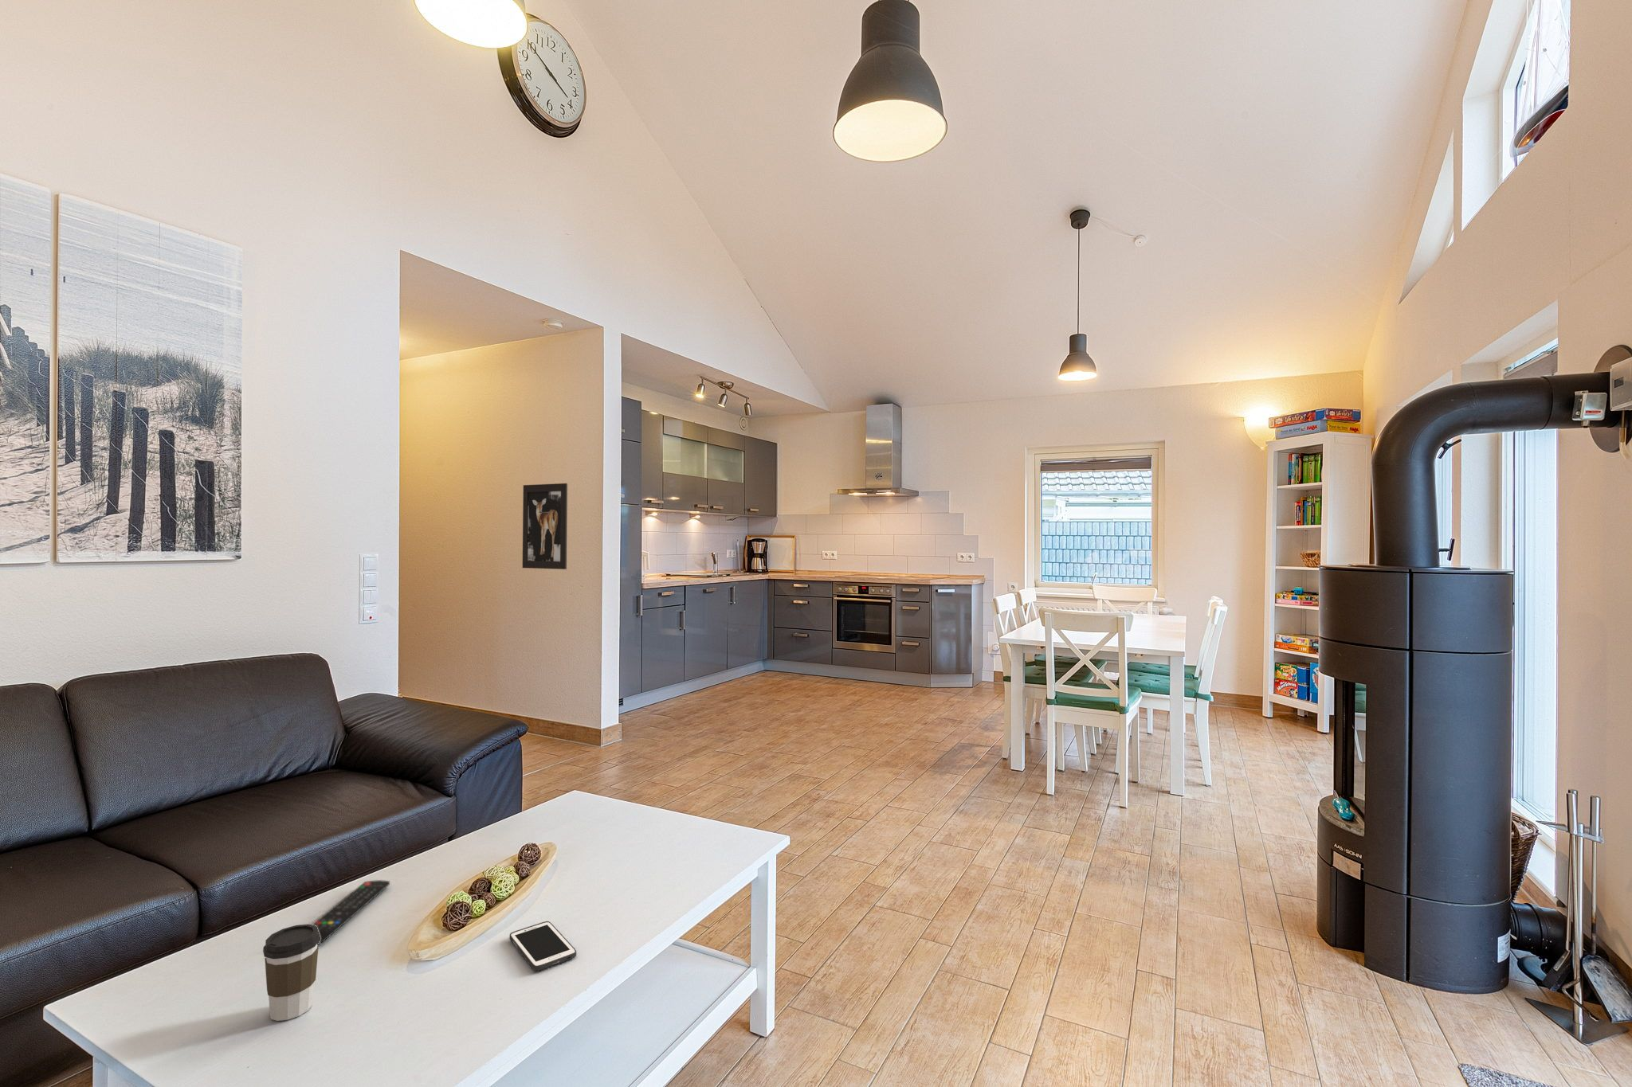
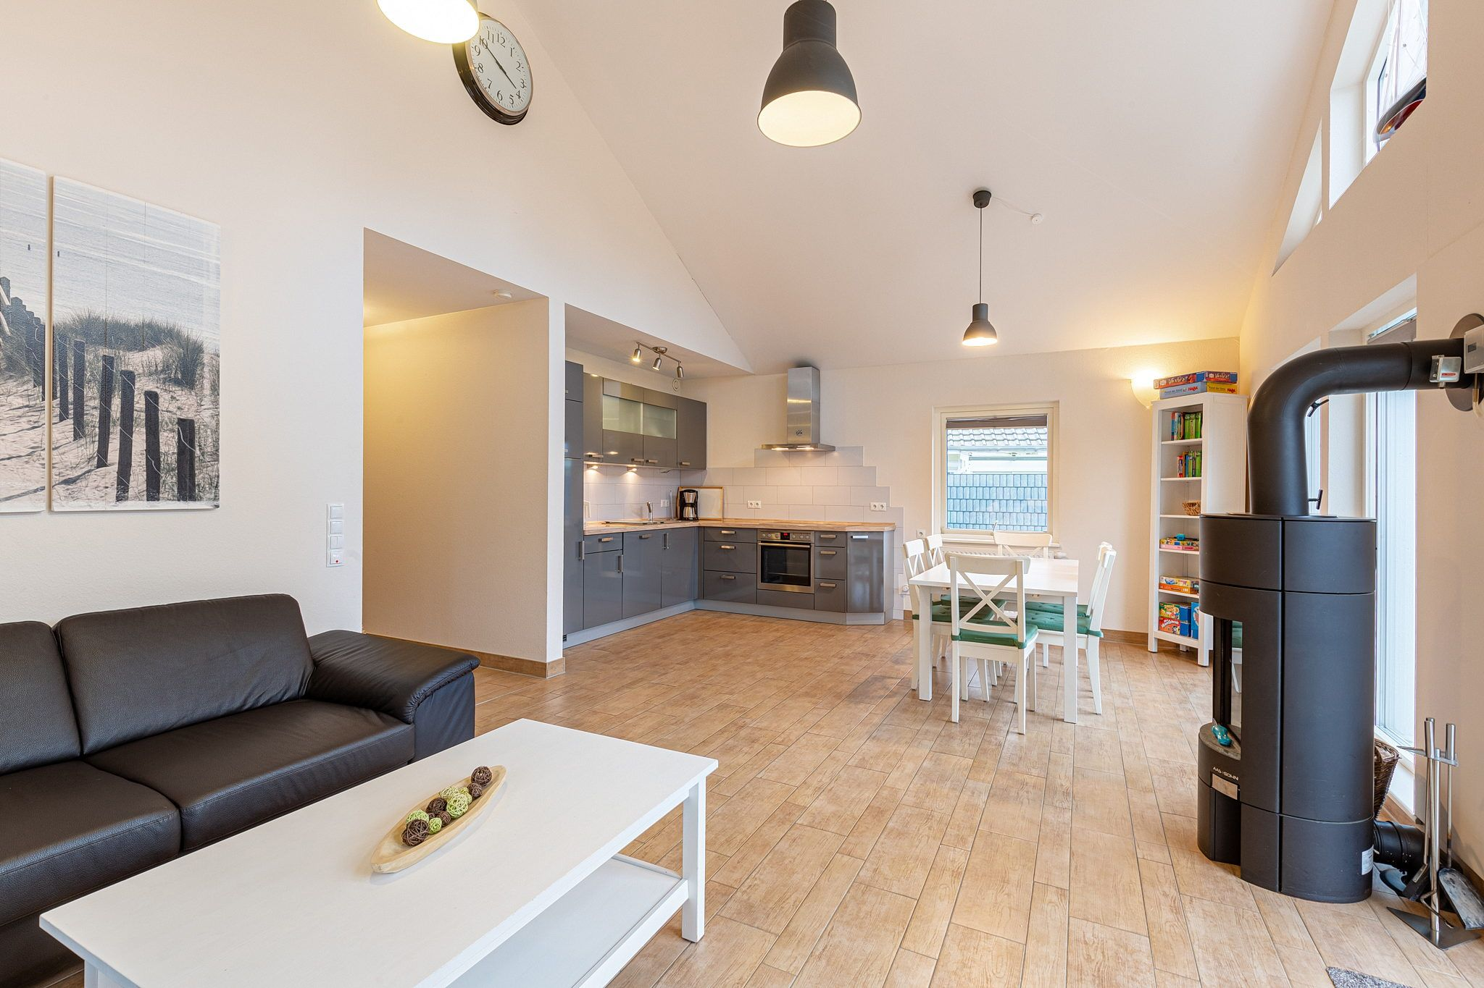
- wall art [522,483,568,570]
- cell phone [508,921,576,972]
- coffee cup [262,923,320,1021]
- remote control [311,880,391,945]
